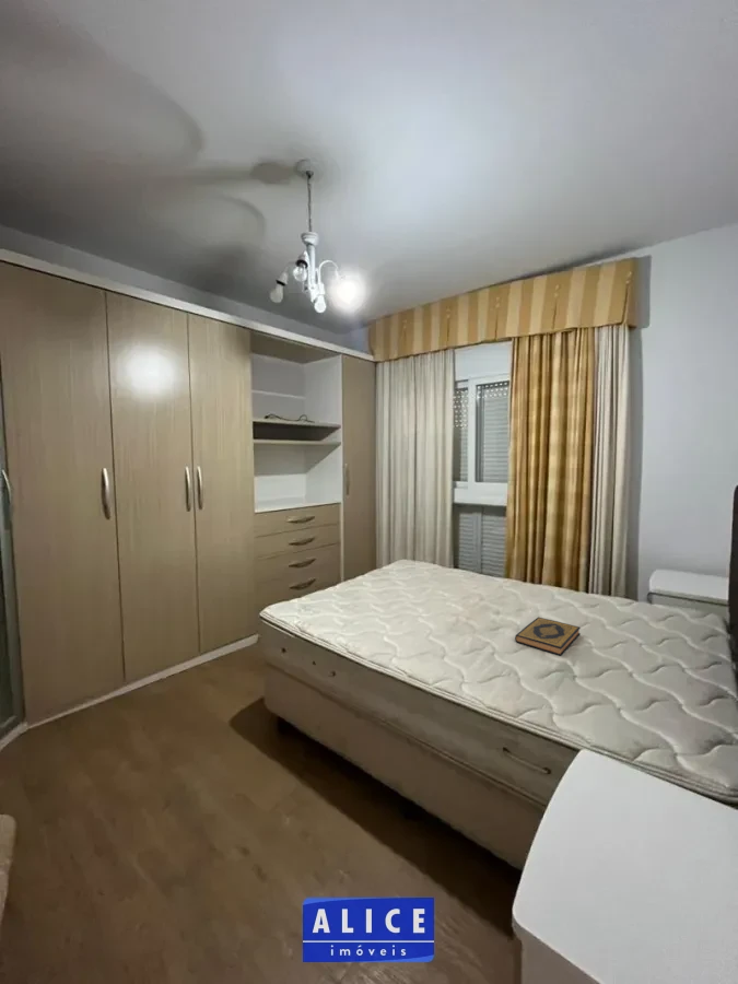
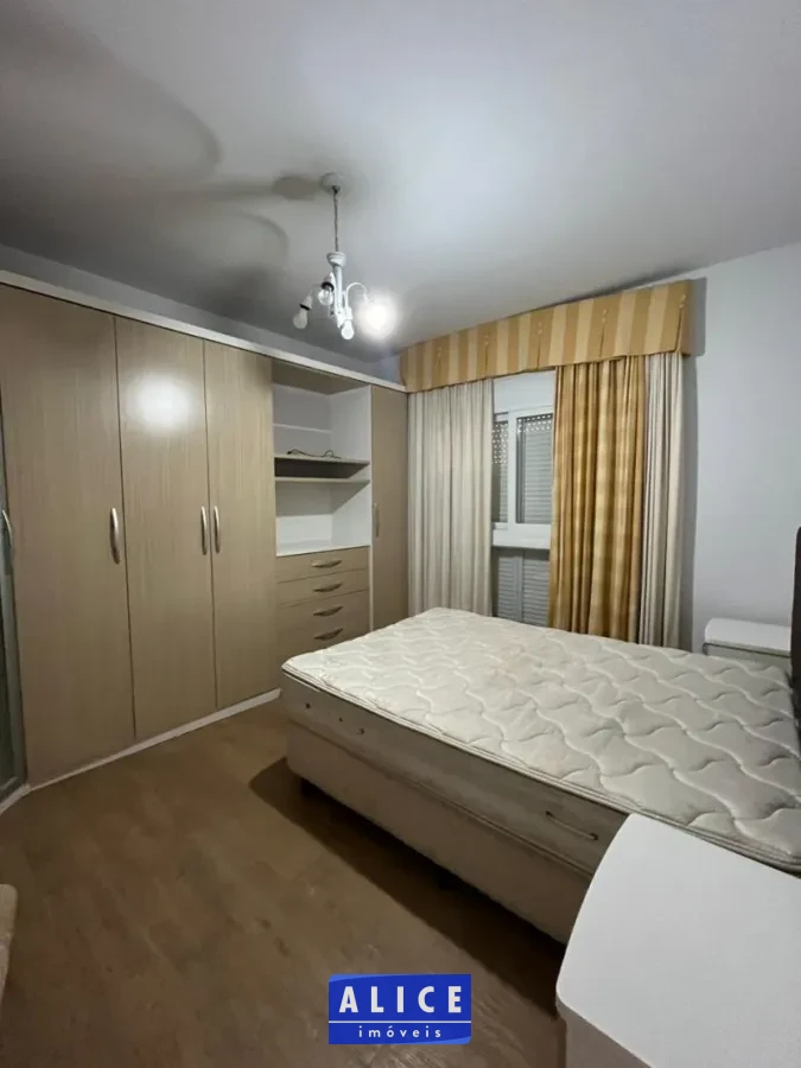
- hardback book [514,617,582,657]
